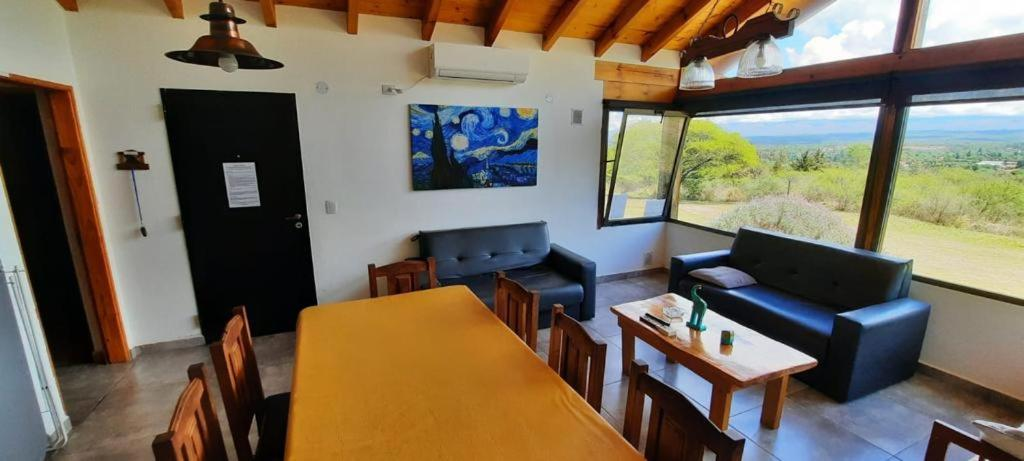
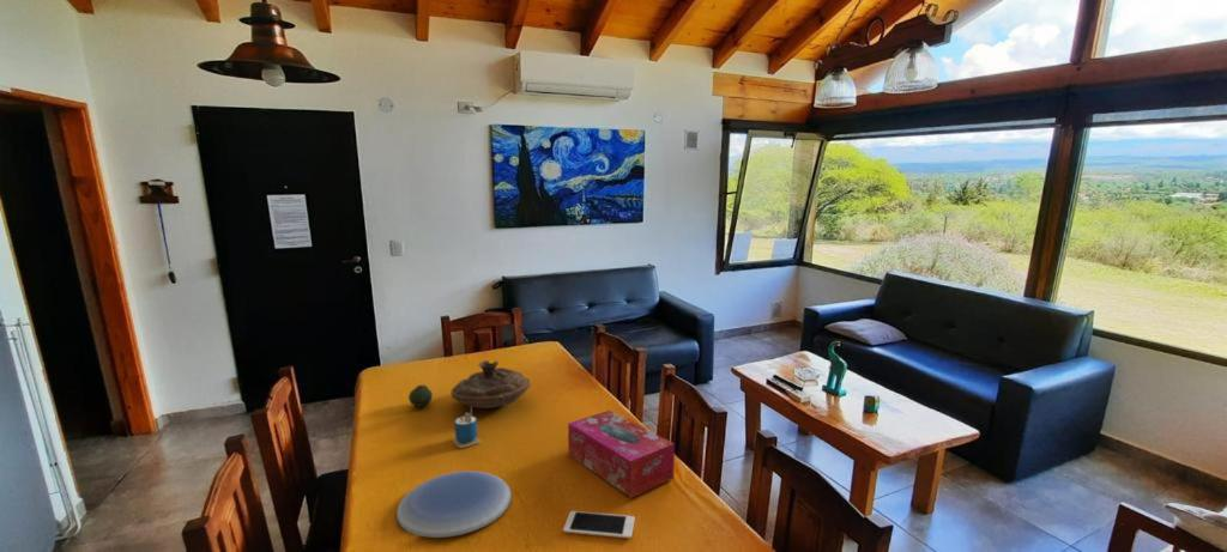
+ cup [452,406,482,449]
+ decorative bowl [449,359,532,410]
+ plate [395,469,513,539]
+ tissue box [567,410,676,499]
+ fruit [407,384,434,410]
+ cell phone [562,510,636,540]
